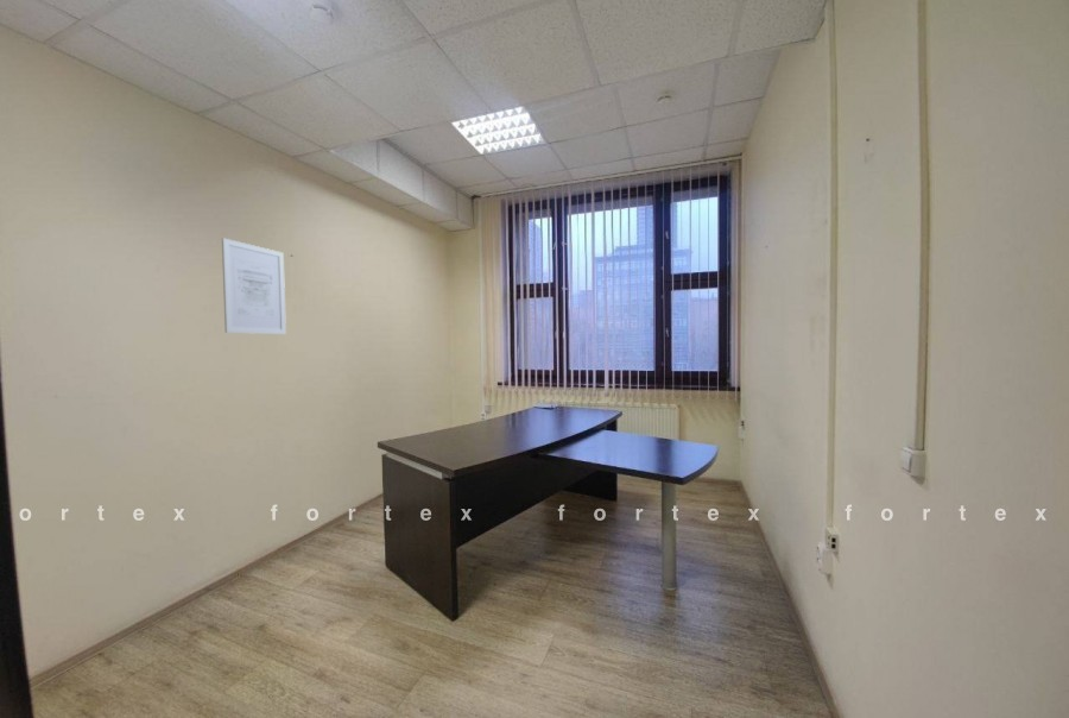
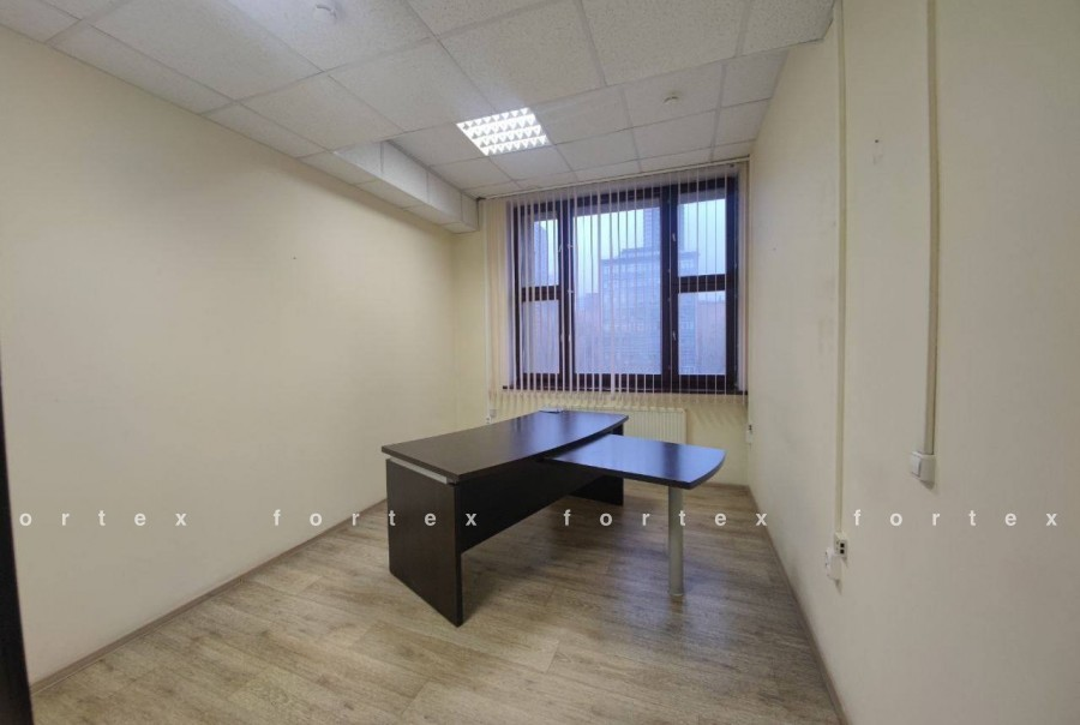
- wall art [221,237,287,335]
